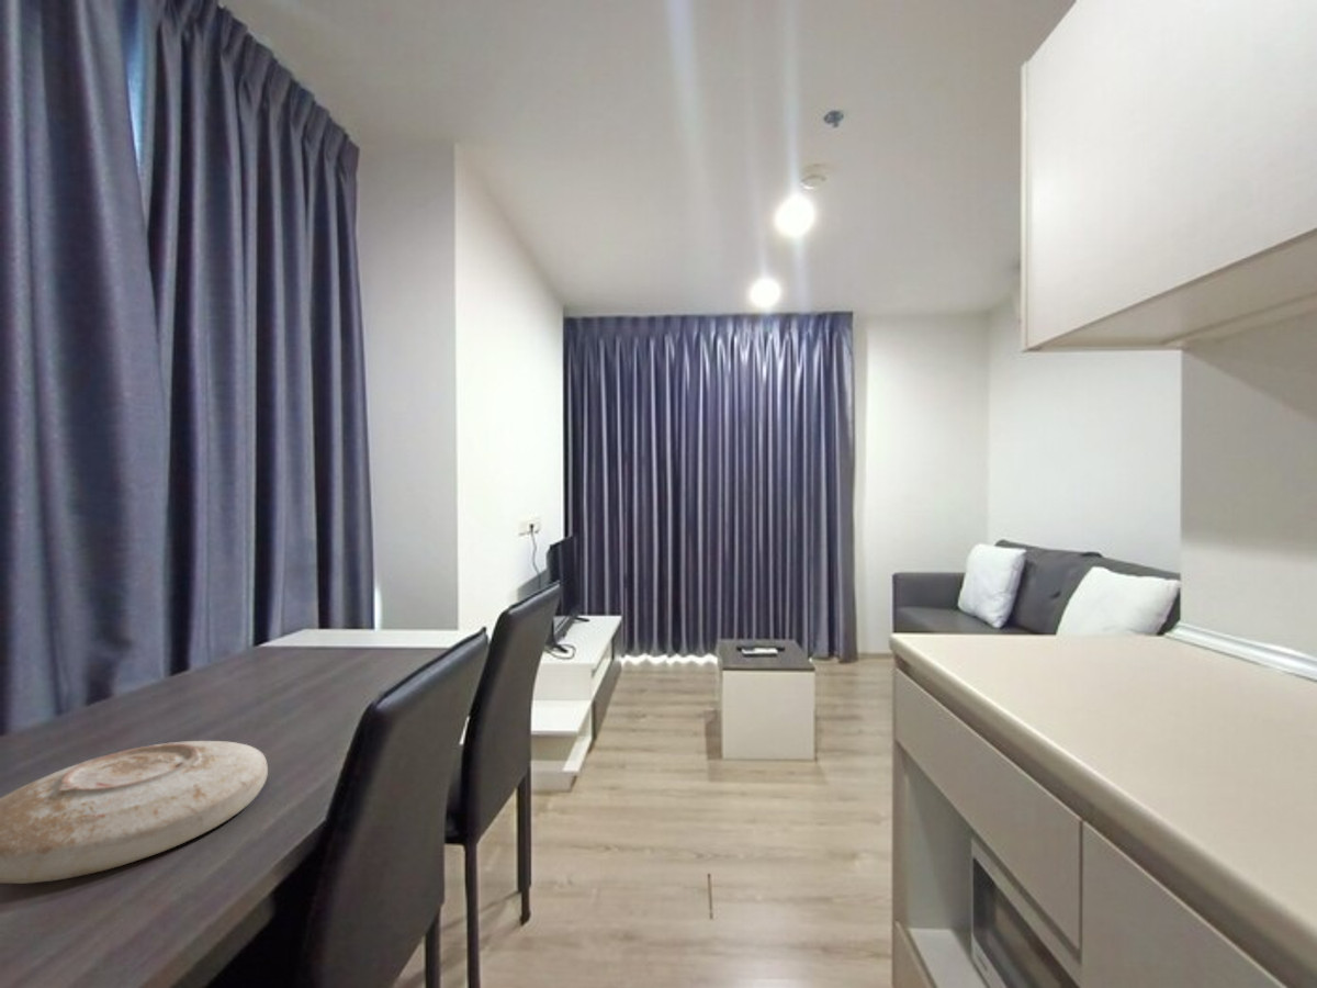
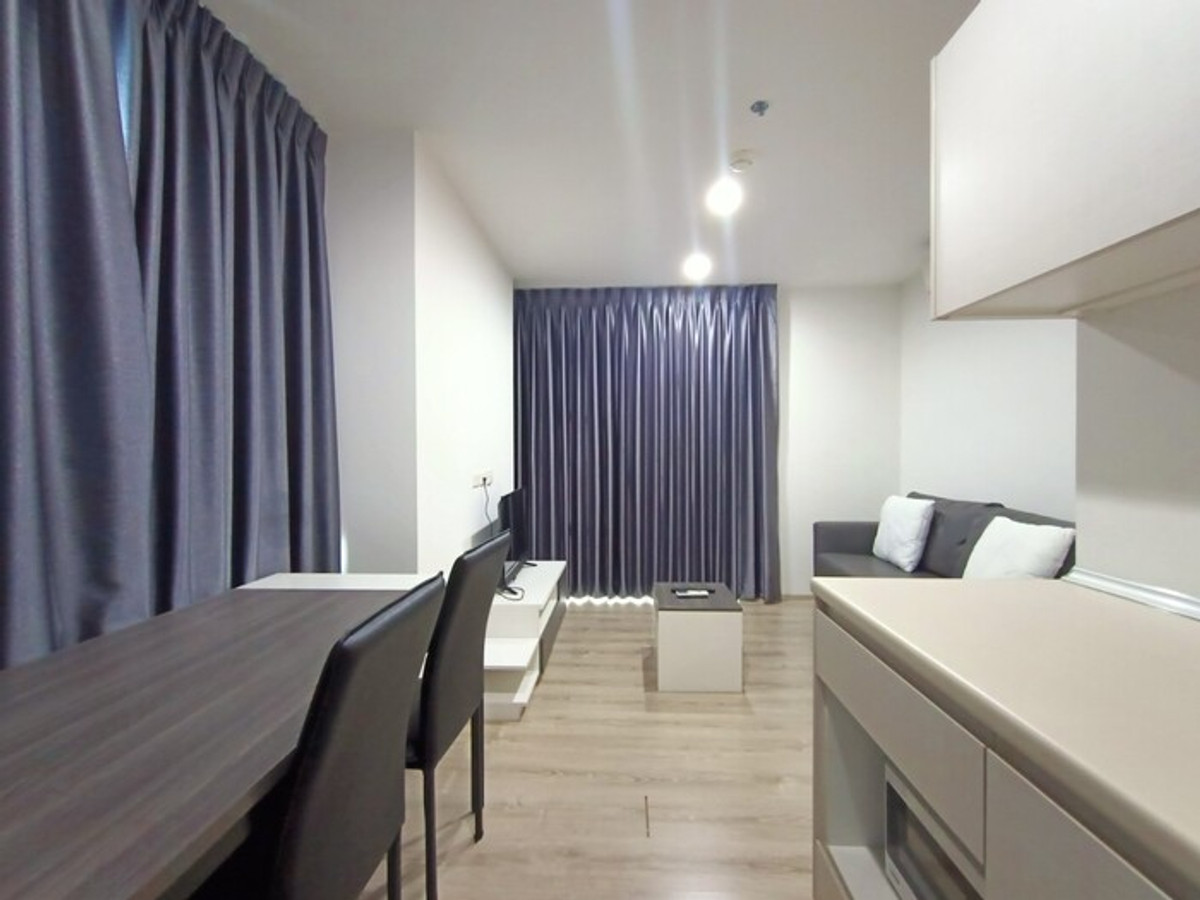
- plate [0,740,269,885]
